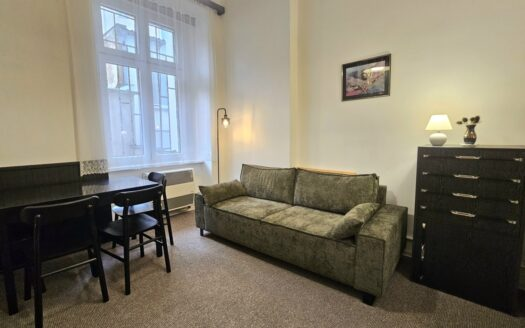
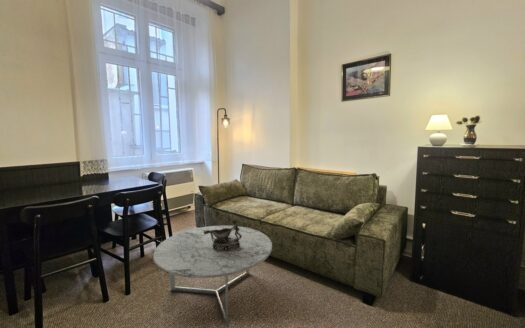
+ coffee table [152,224,273,328]
+ decorative bowl [204,217,242,251]
